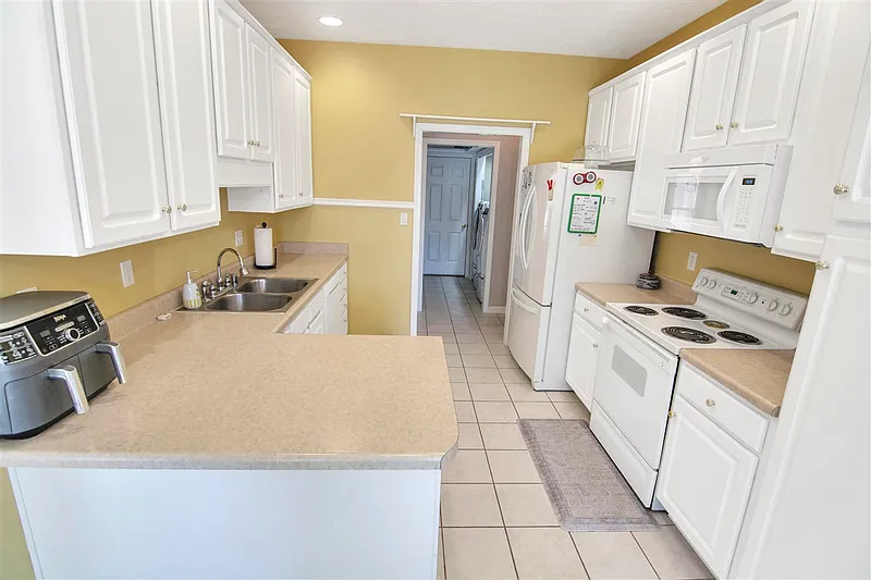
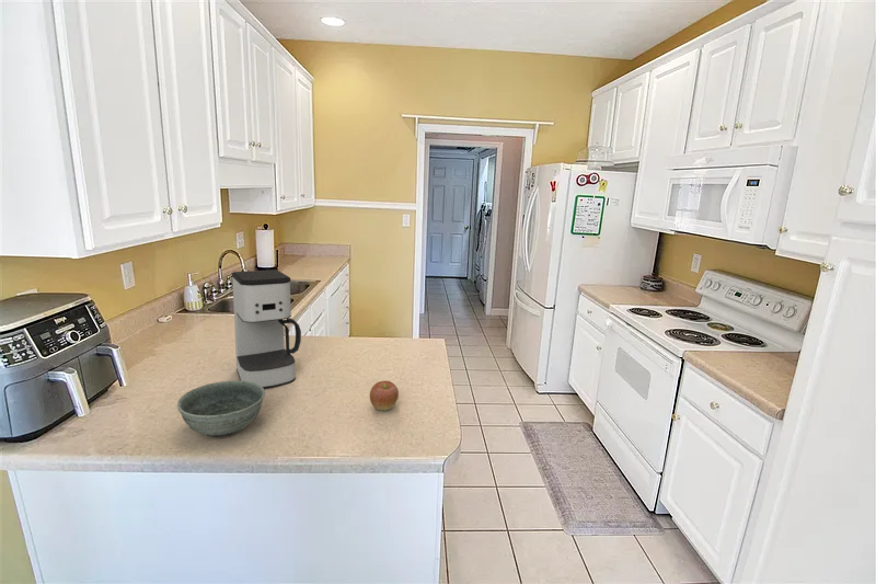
+ apple [369,380,400,412]
+ coffee maker [230,268,302,389]
+ bowl [176,379,266,439]
